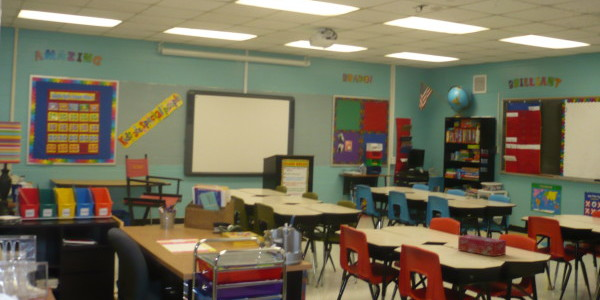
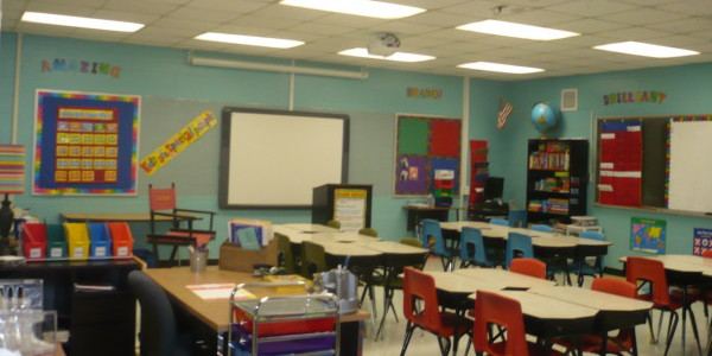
- tissue box [457,234,507,257]
